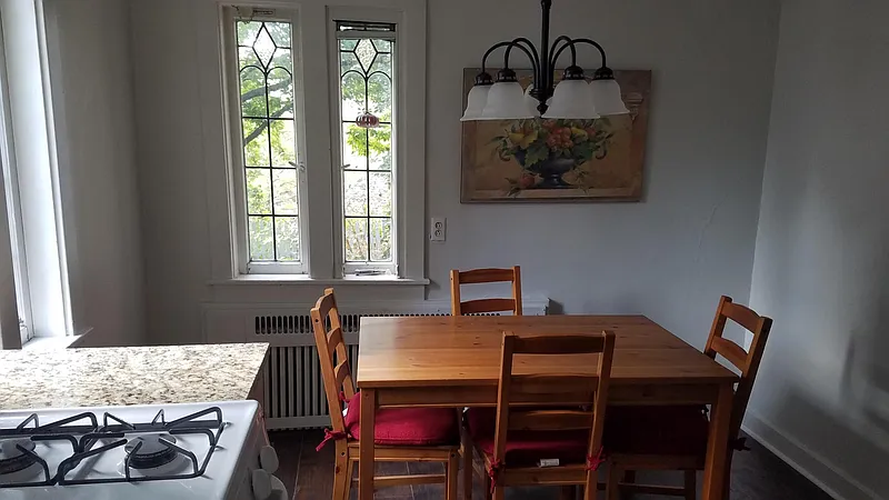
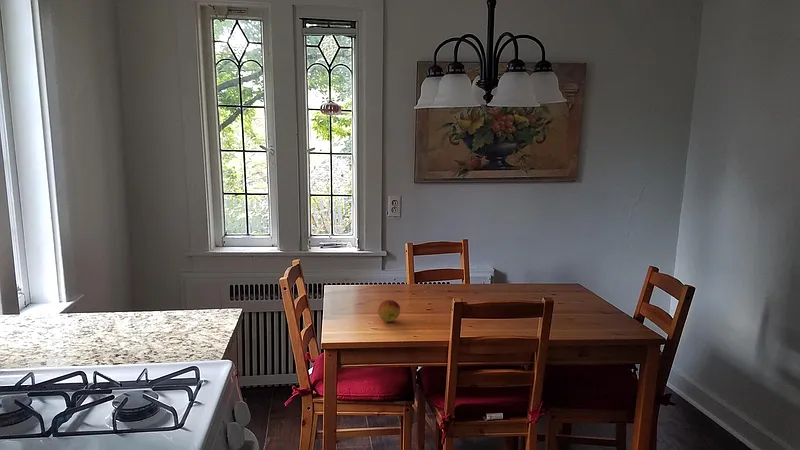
+ fruit [377,299,401,323]
